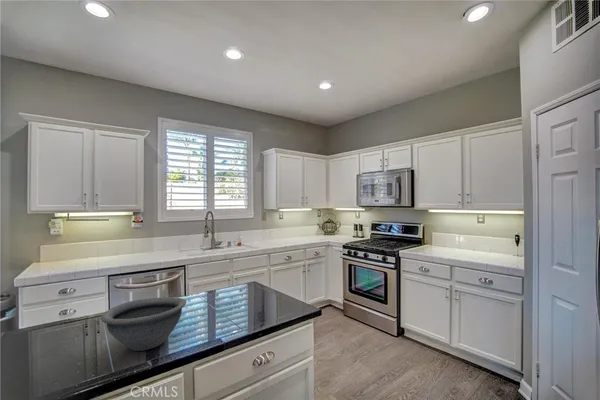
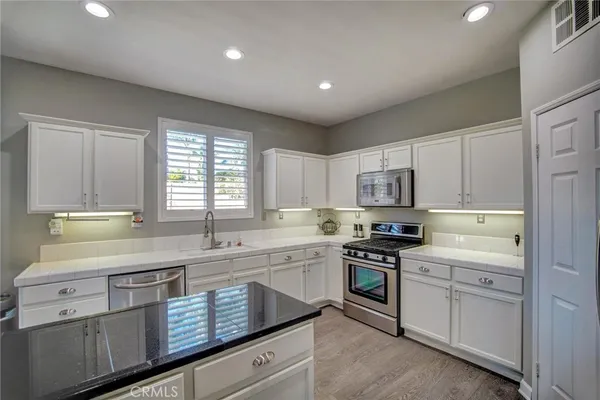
- bowl [100,296,187,352]
